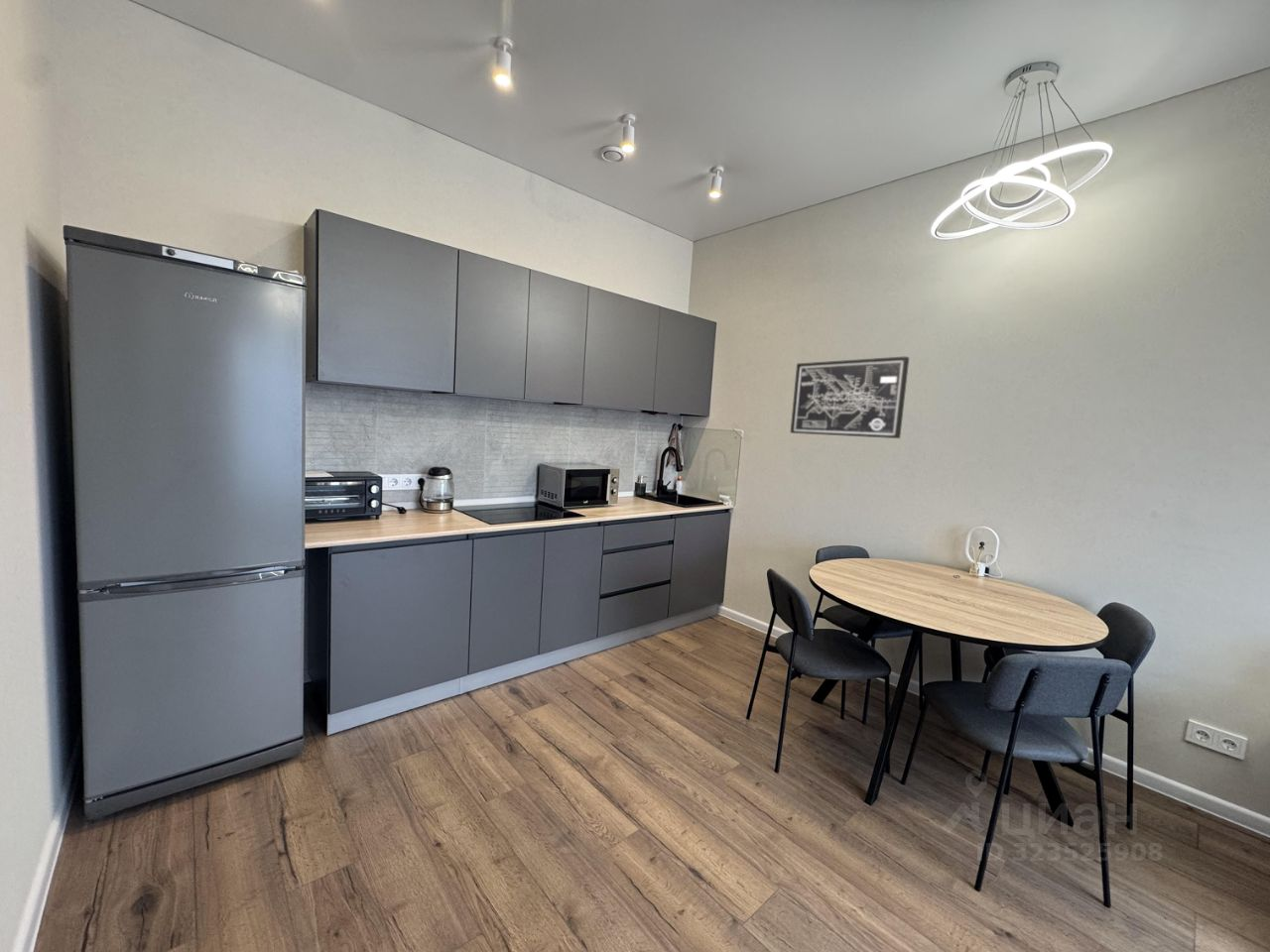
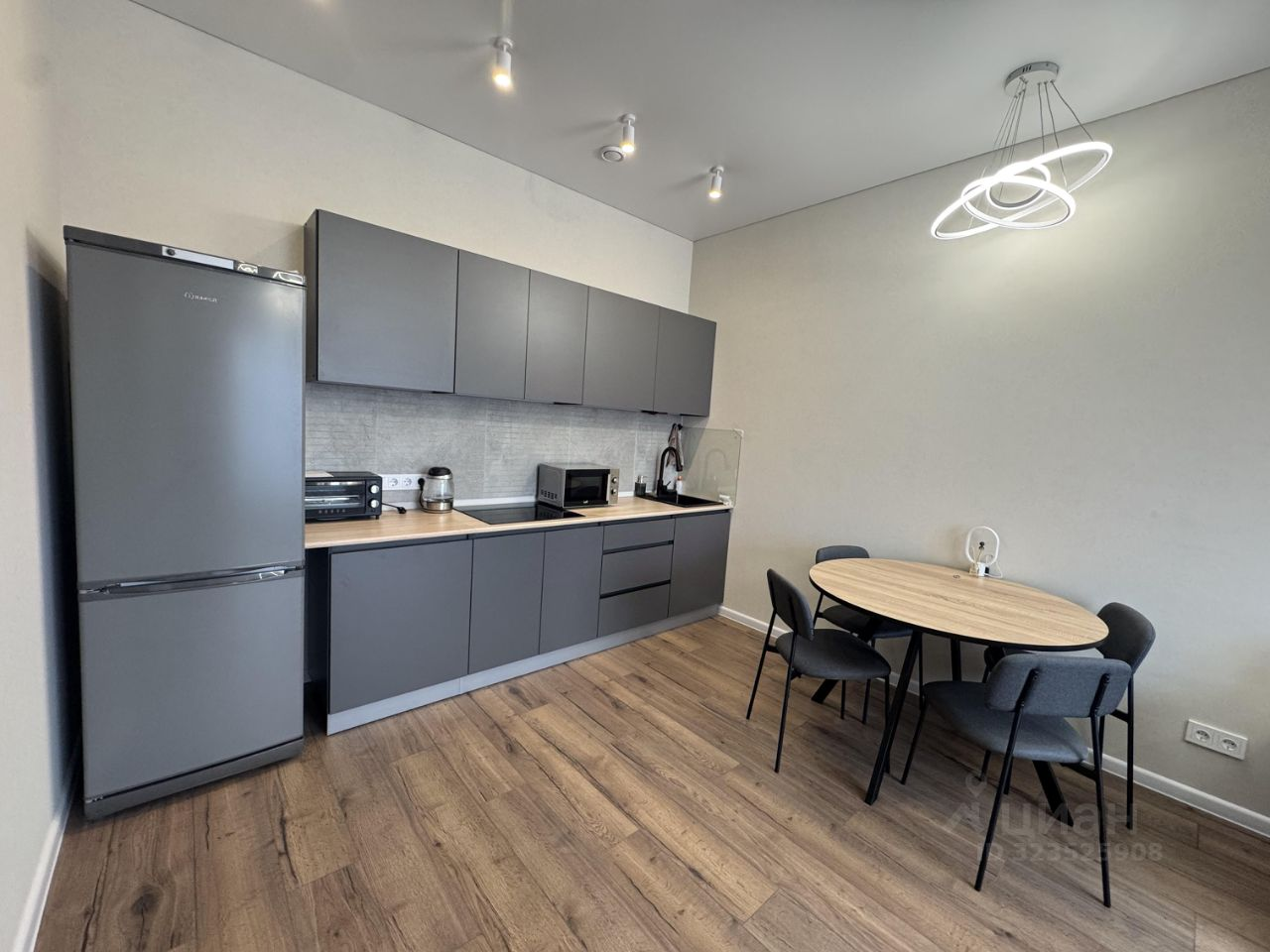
- wall art [790,355,910,439]
